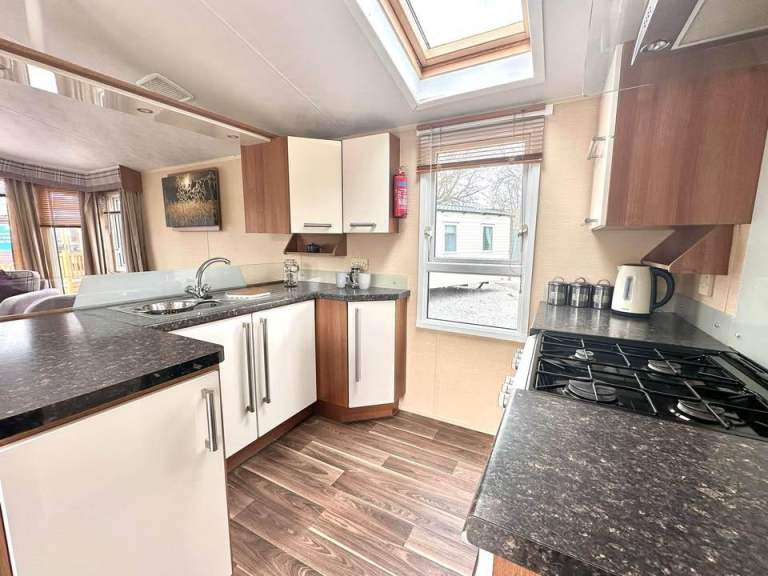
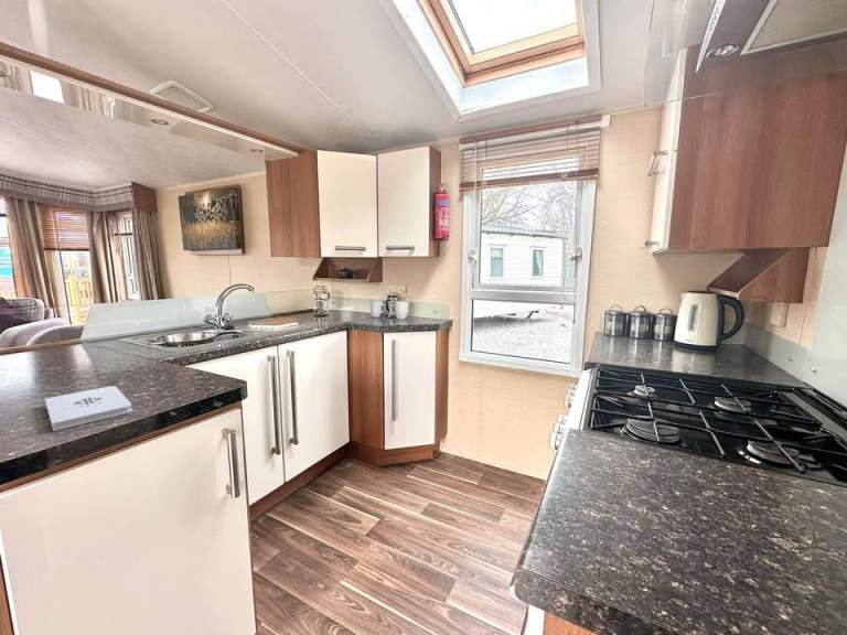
+ notepad [44,385,133,432]
